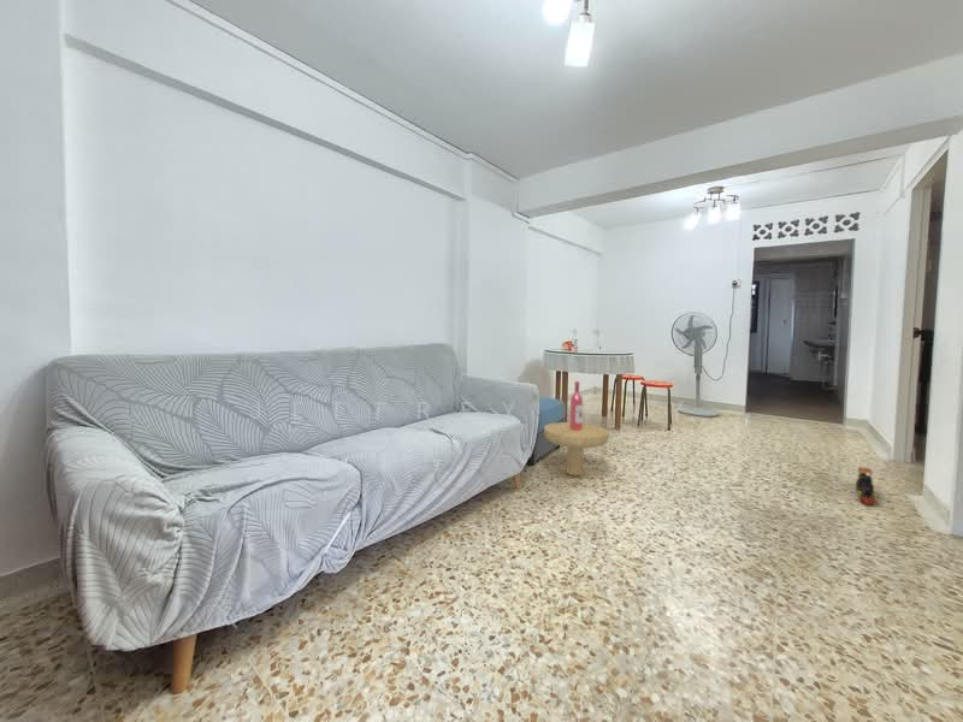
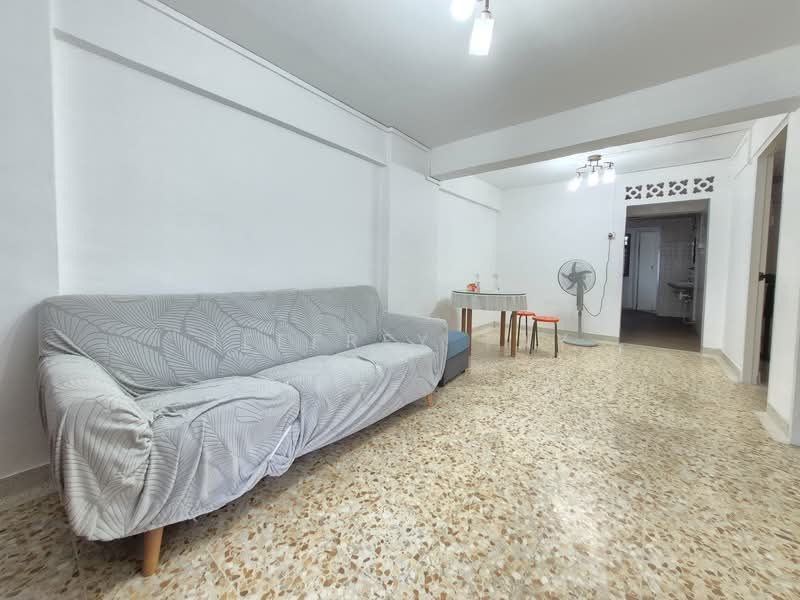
- side table [543,380,610,477]
- toy train [855,466,879,505]
